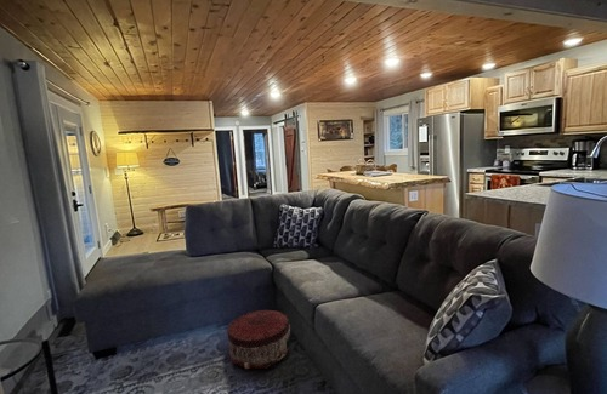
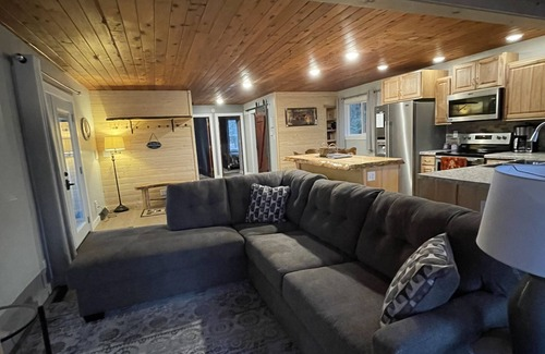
- pouf [226,309,291,370]
